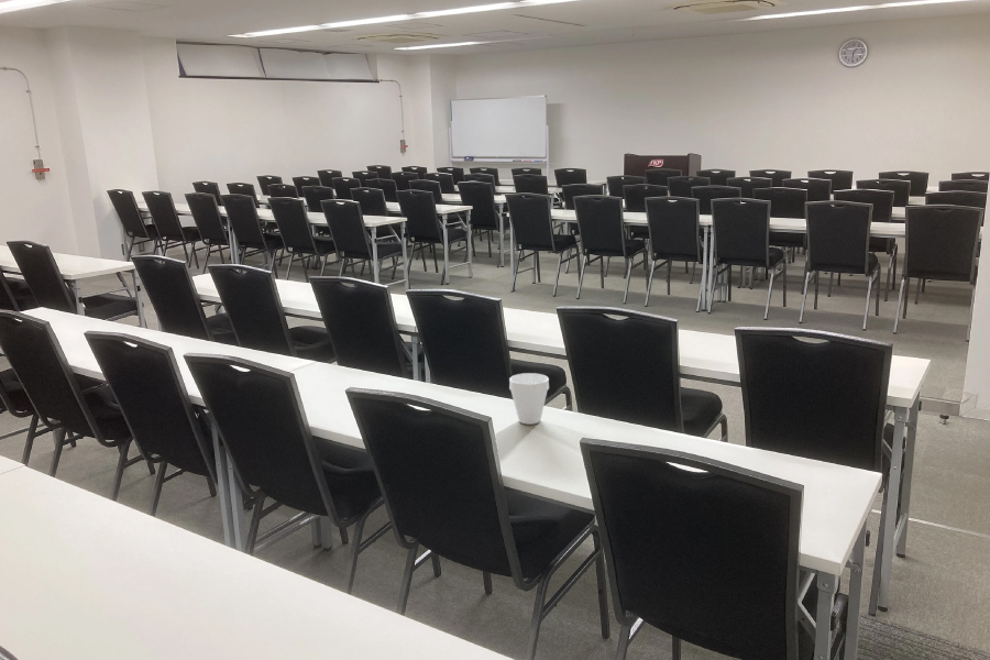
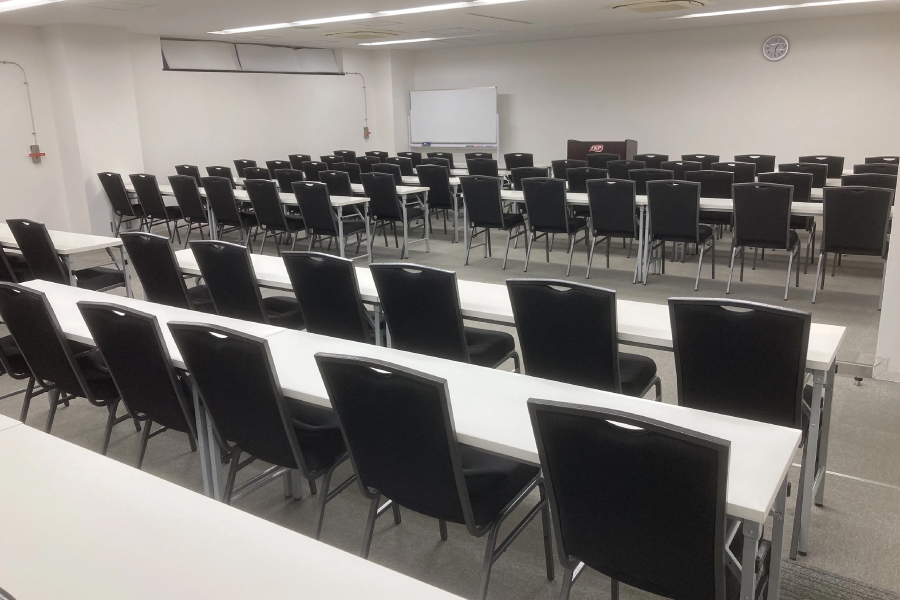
- cup [508,372,550,426]
